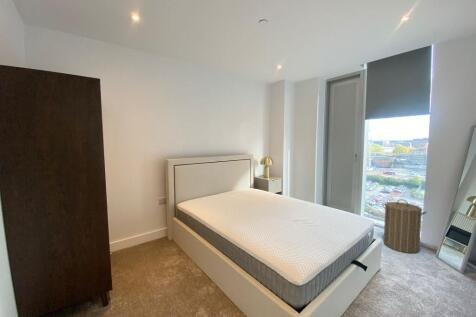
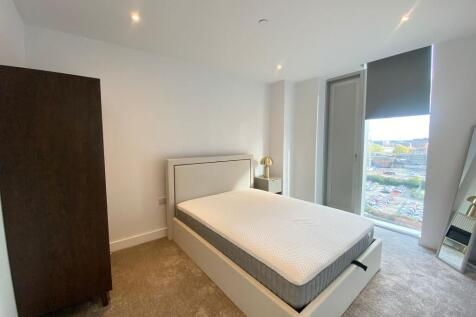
- laundry hamper [381,198,428,254]
